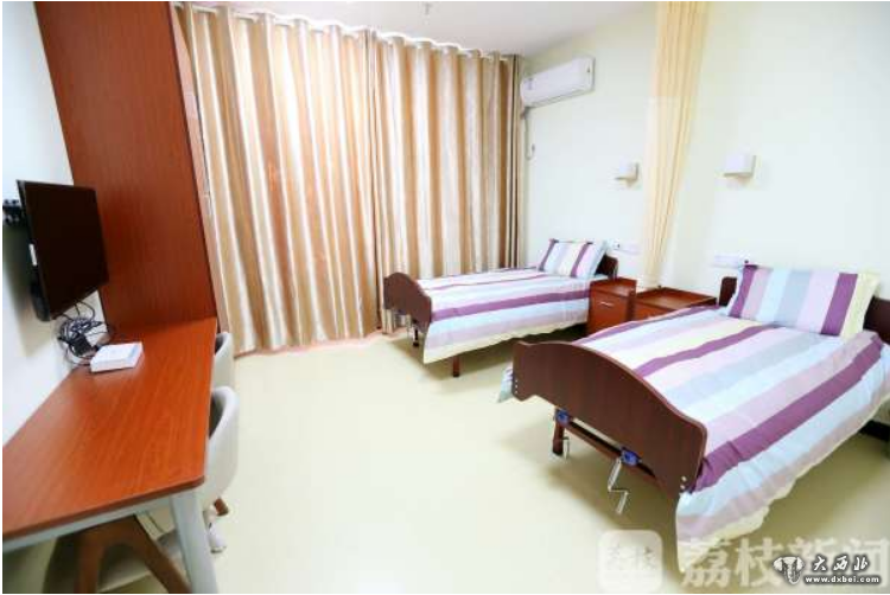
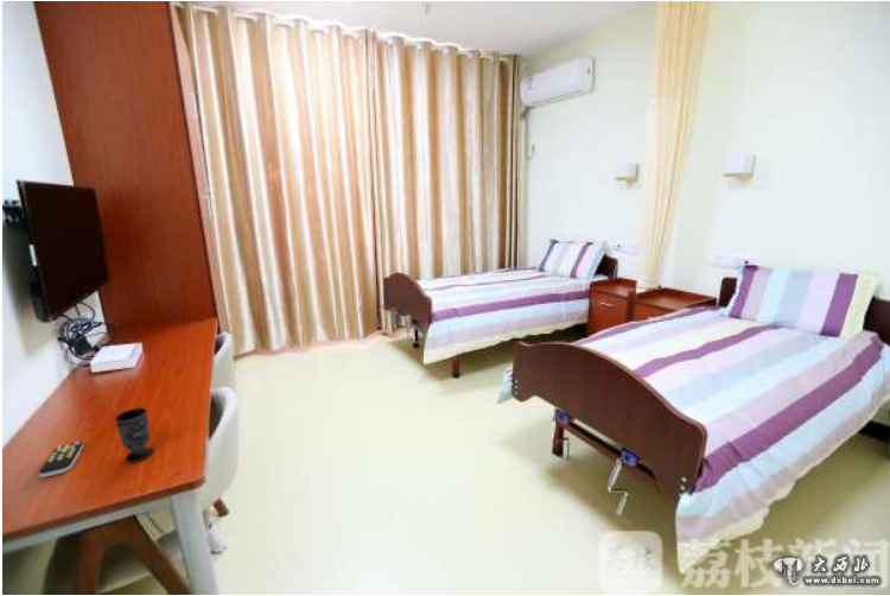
+ remote control [38,440,84,478]
+ cup [114,407,155,463]
